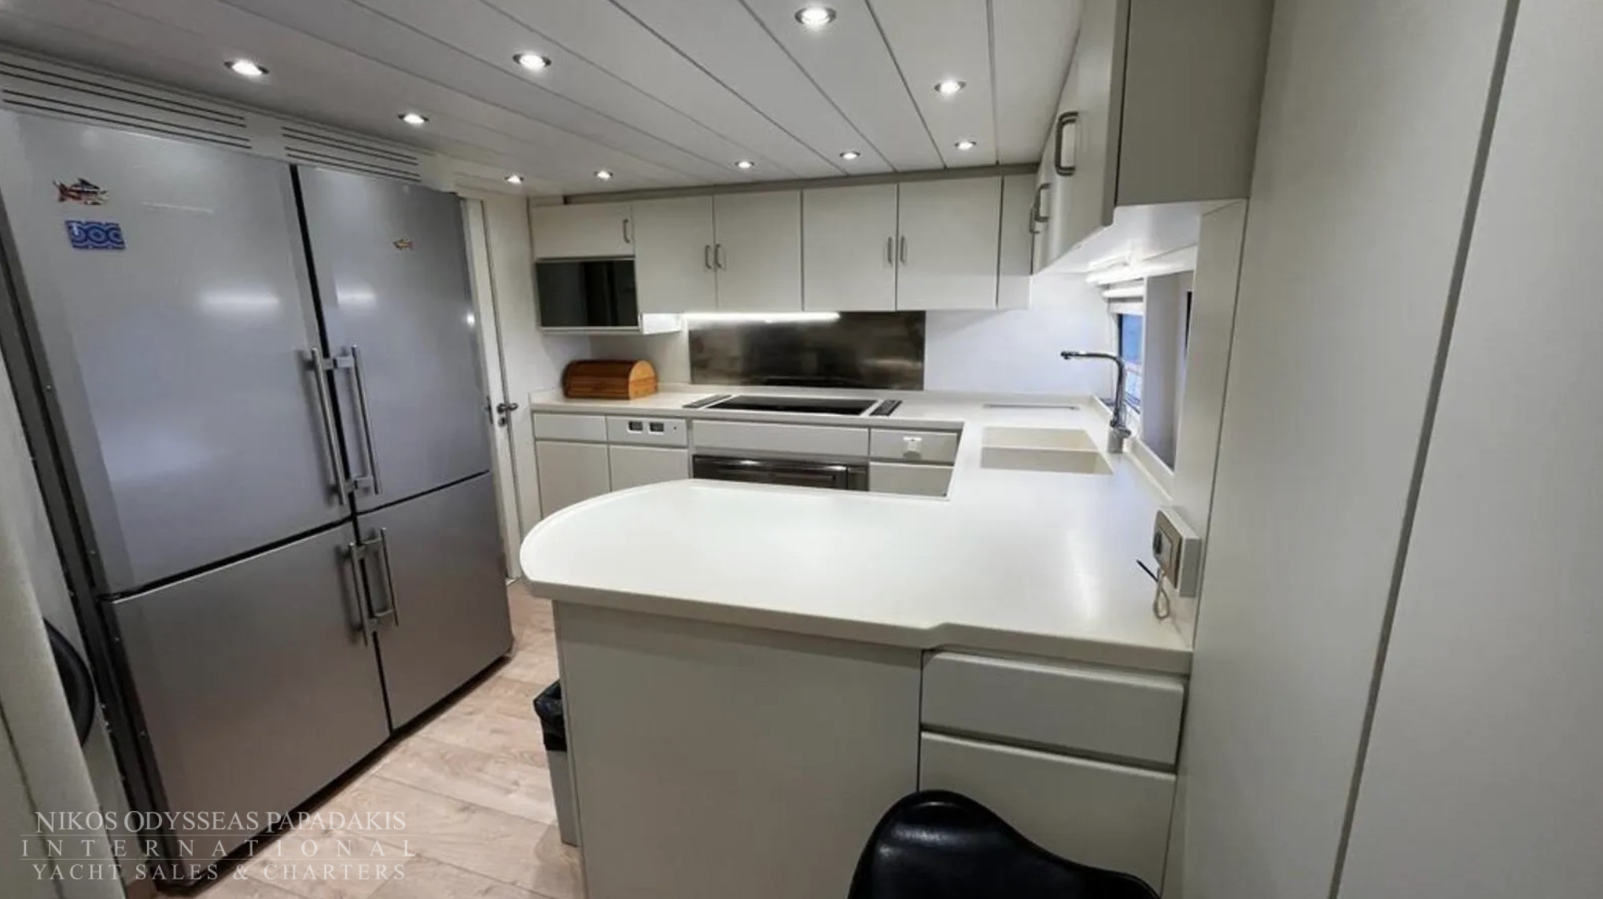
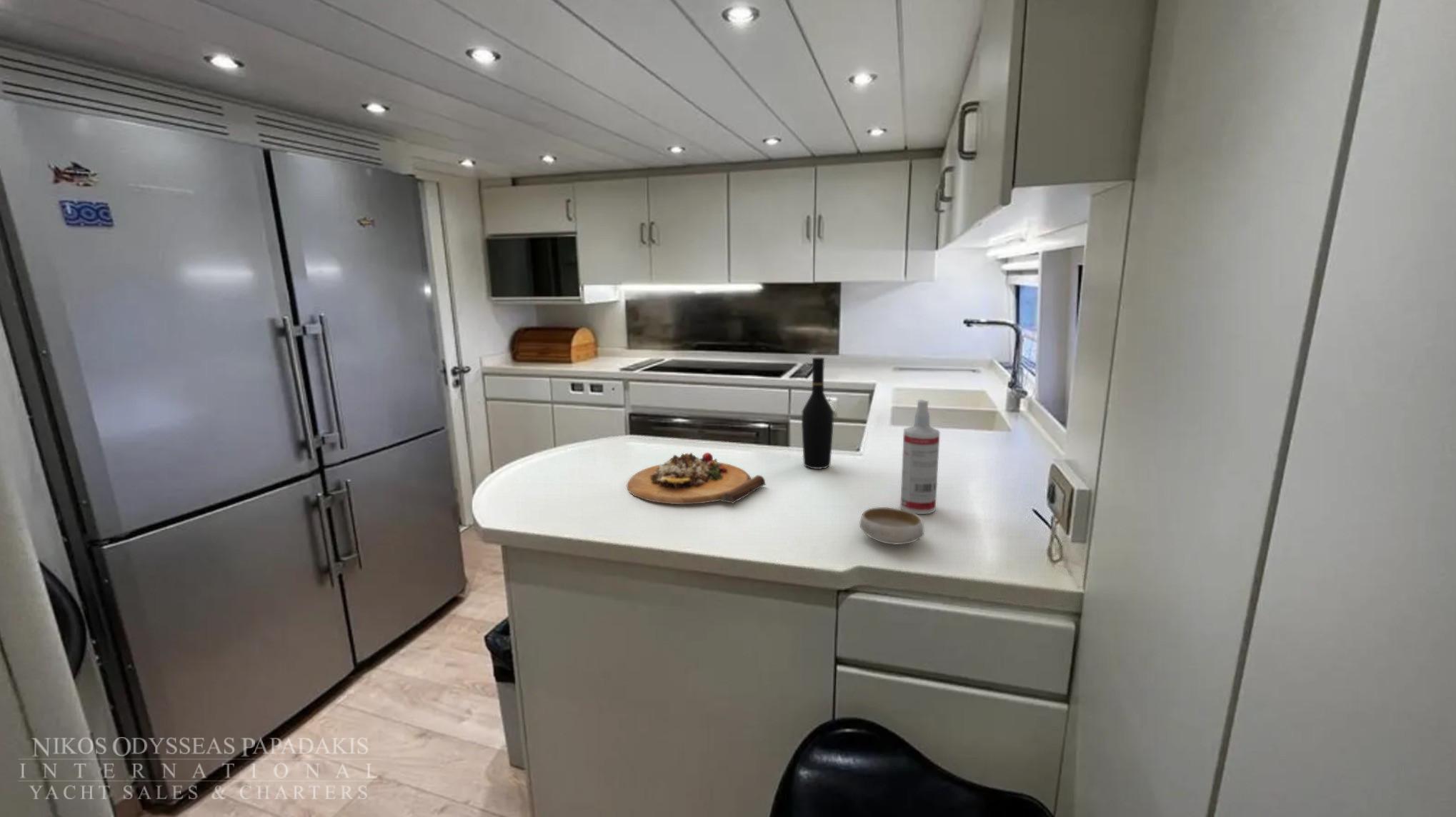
+ spray bottle [899,399,940,515]
+ wine bottle [801,357,834,470]
+ cutting board [626,452,767,505]
+ bowl [859,506,924,545]
